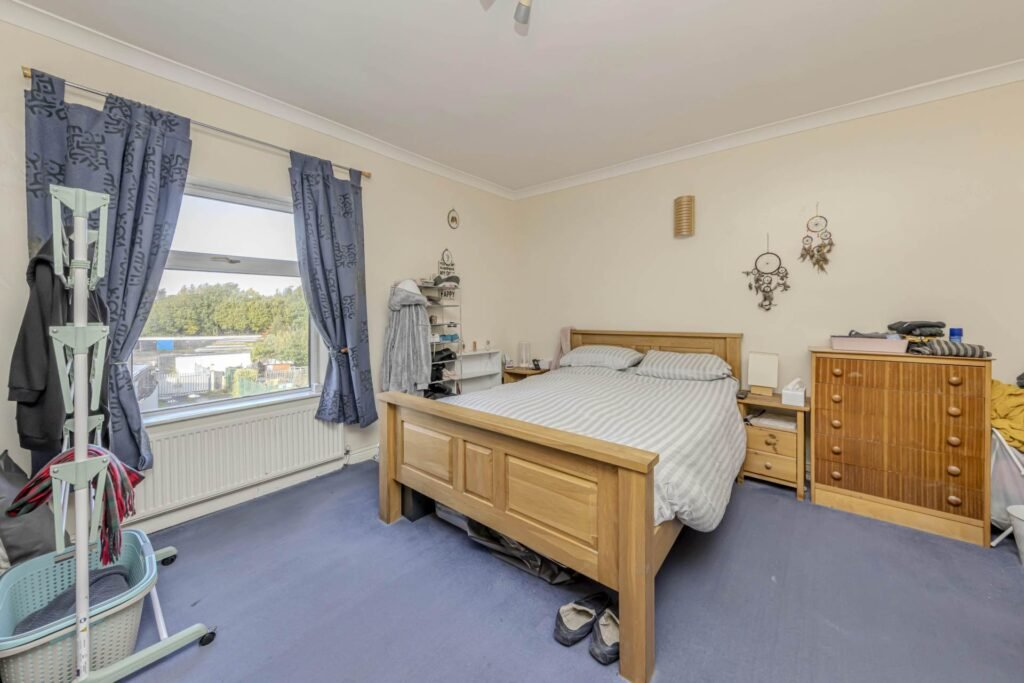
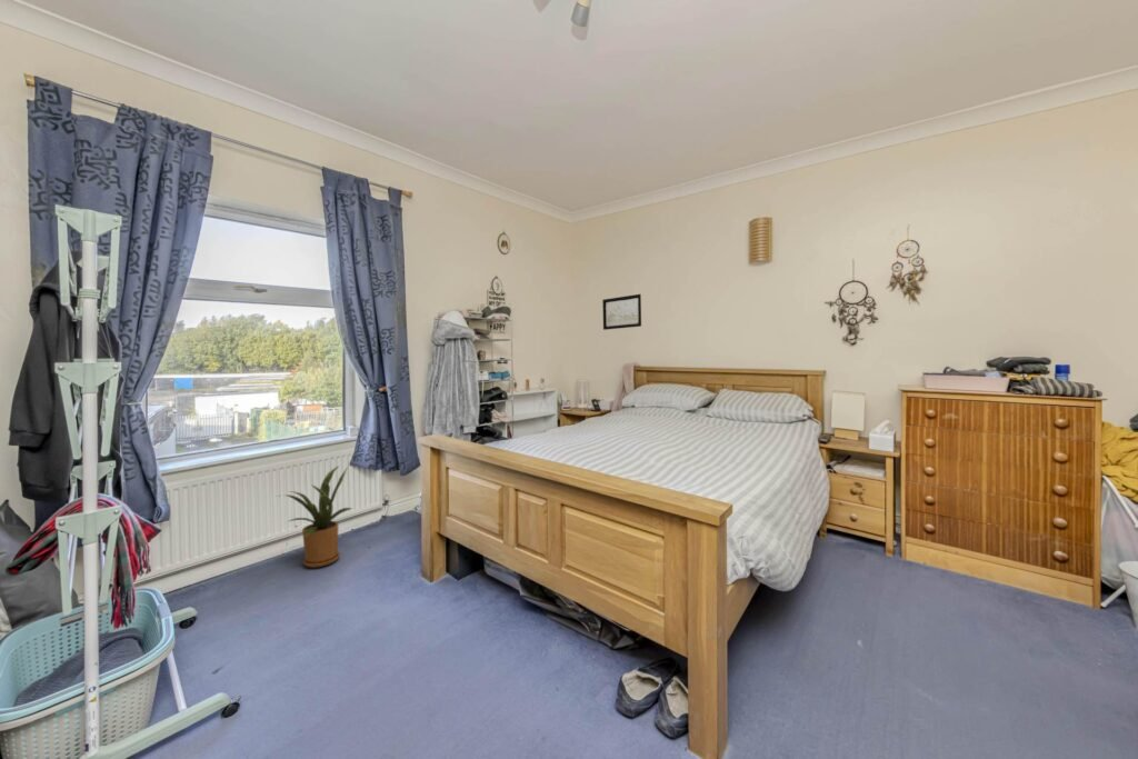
+ wall art [601,293,642,331]
+ house plant [276,465,355,569]
